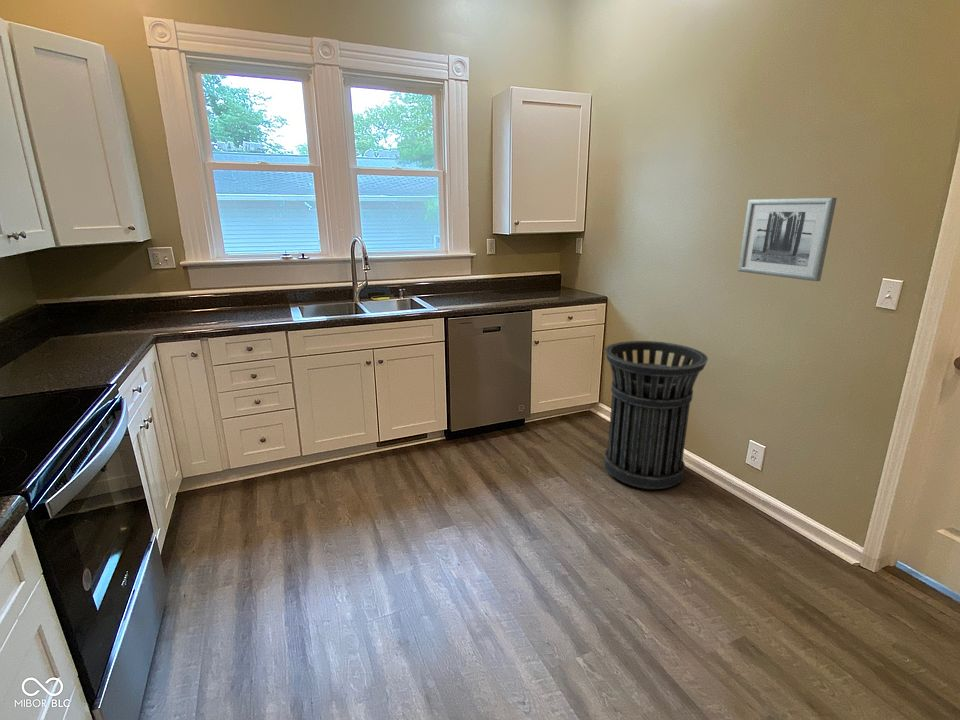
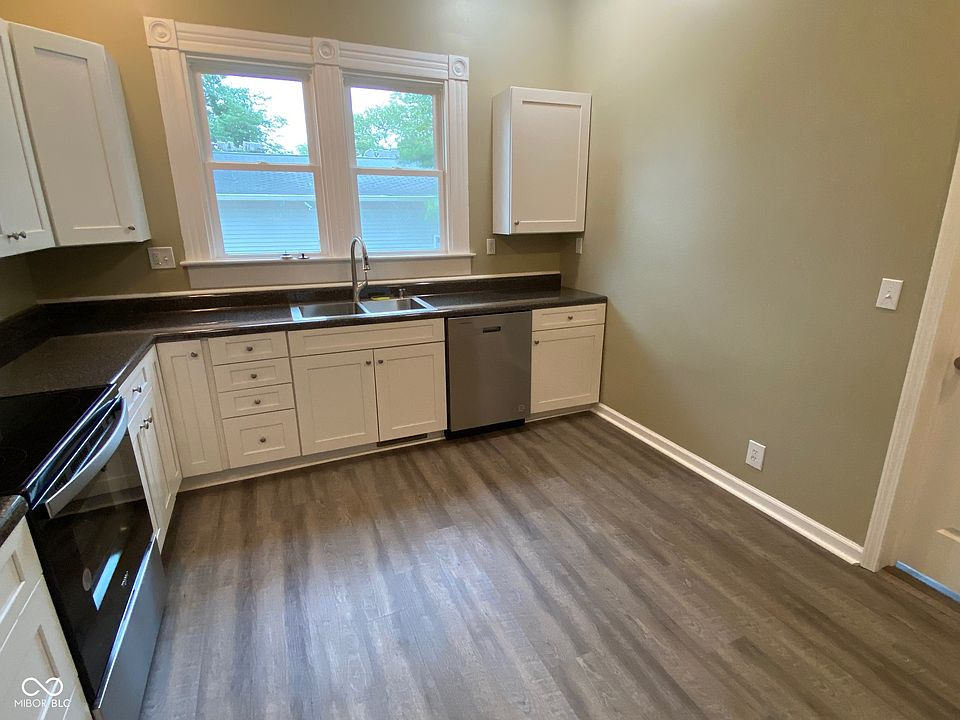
- wall art [737,197,838,282]
- trash can [603,340,709,490]
